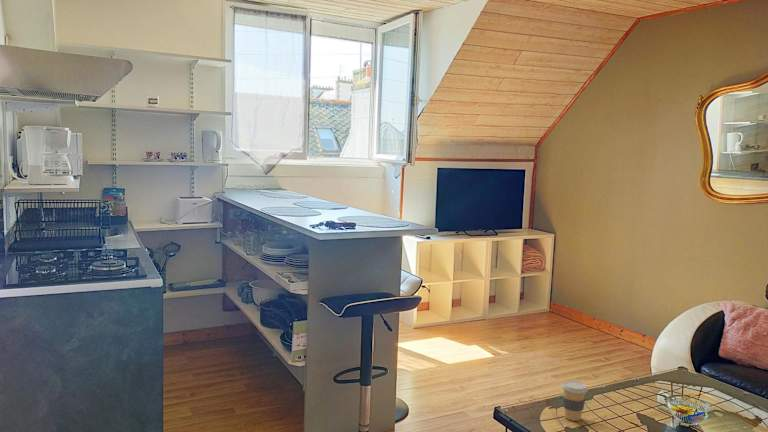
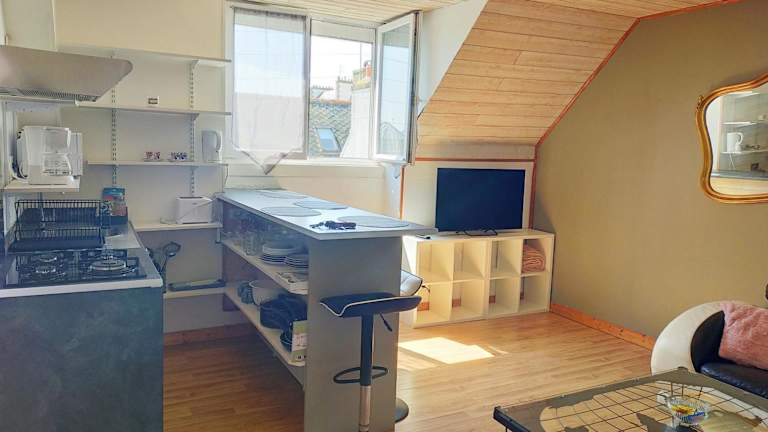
- coffee cup [561,380,589,422]
